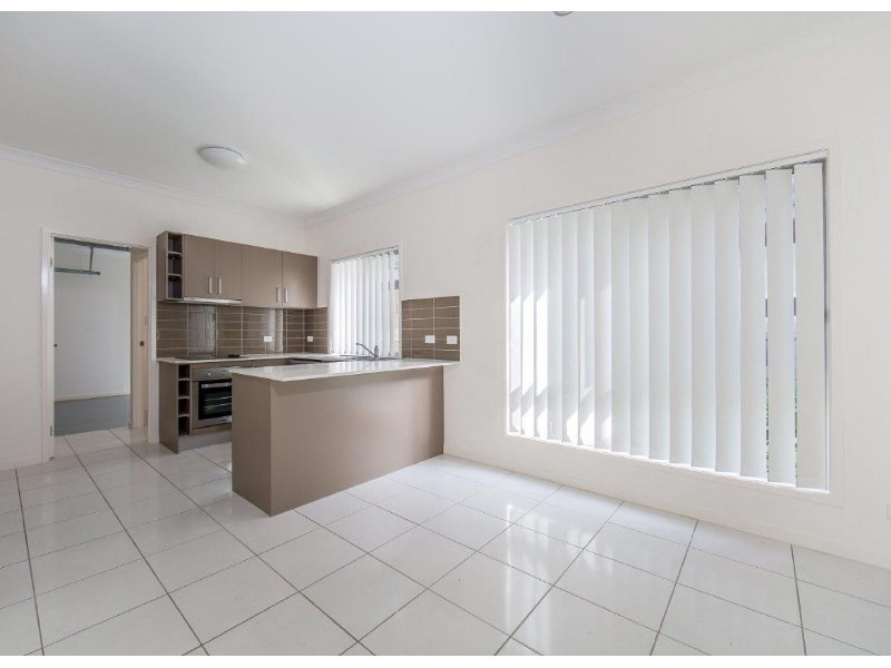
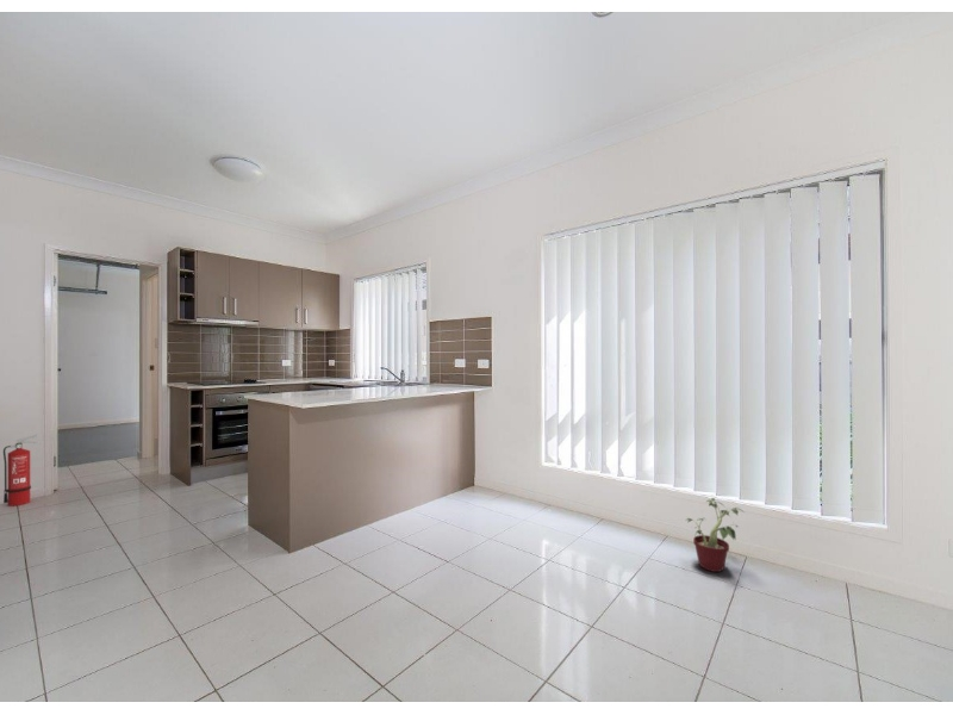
+ fire extinguisher [2,434,41,508]
+ potted plant [685,497,746,573]
